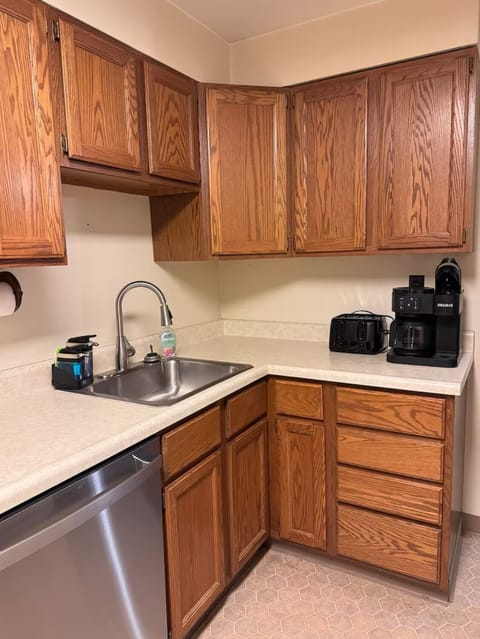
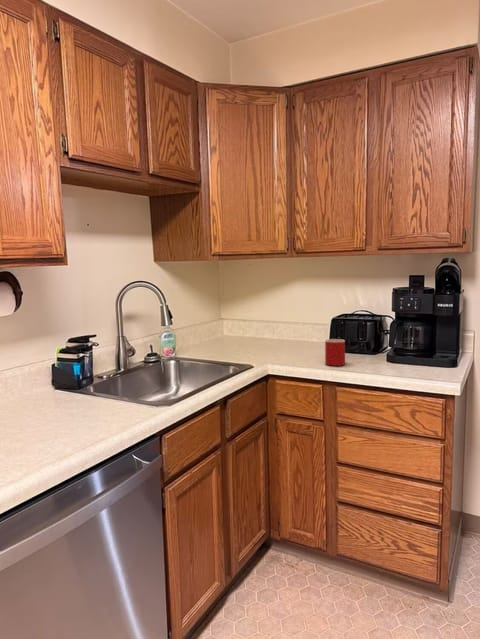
+ mug [324,338,346,367]
